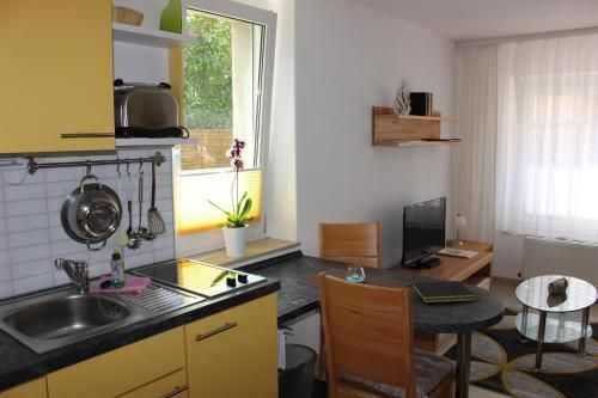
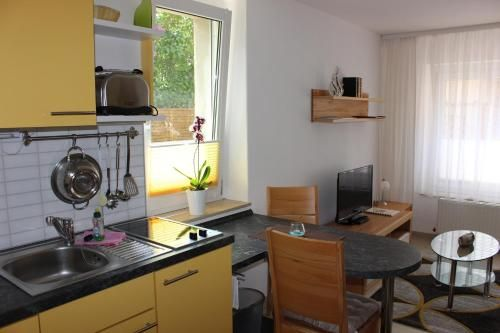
- notepad [410,280,477,304]
